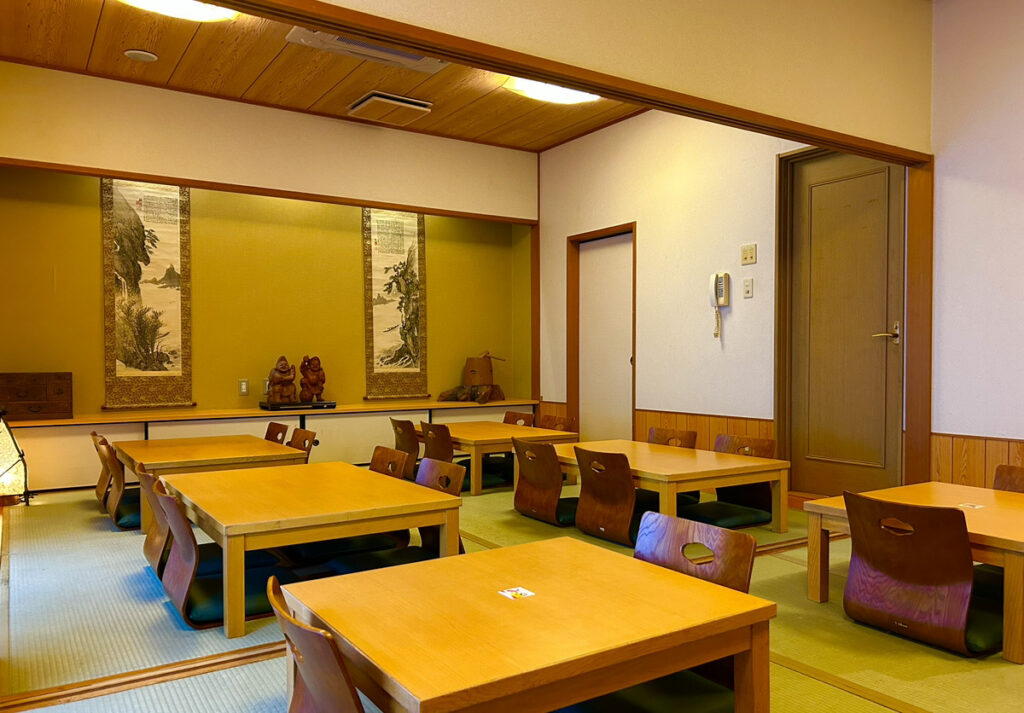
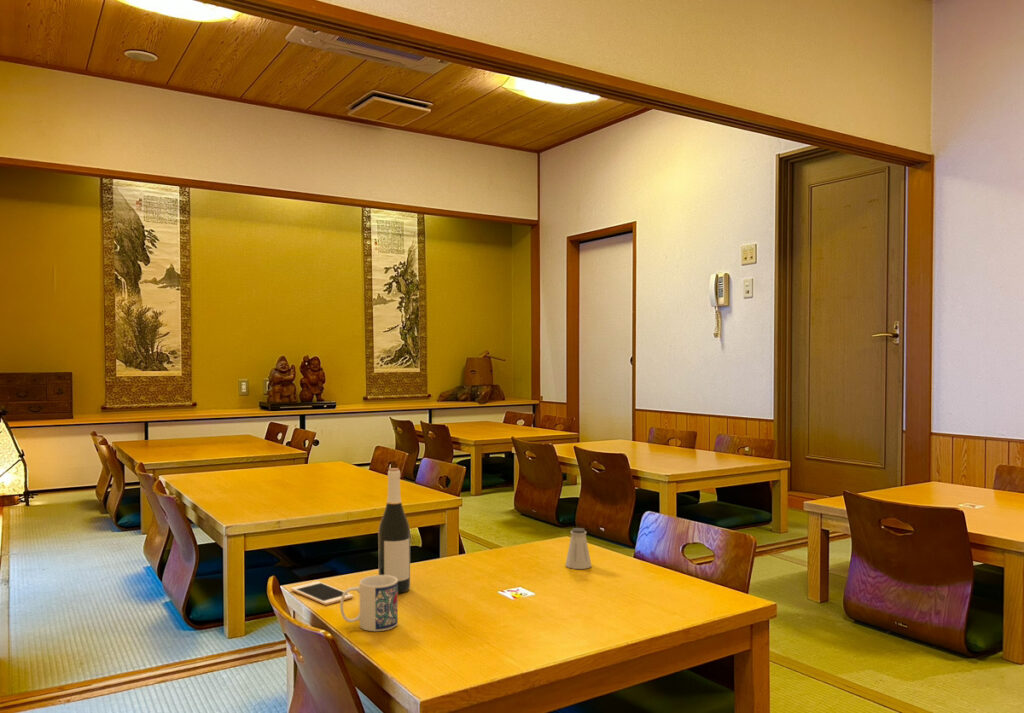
+ cell phone [290,580,354,606]
+ mug [339,574,399,632]
+ saltshaker [565,527,592,570]
+ wine bottle [377,467,411,595]
